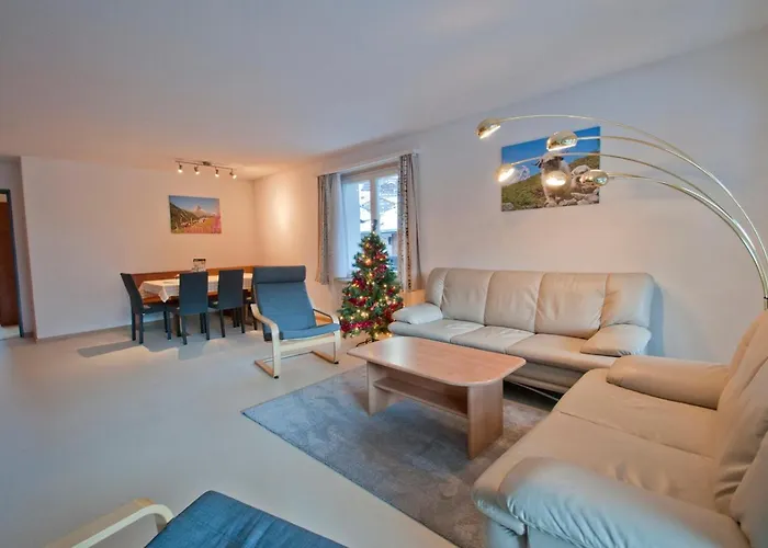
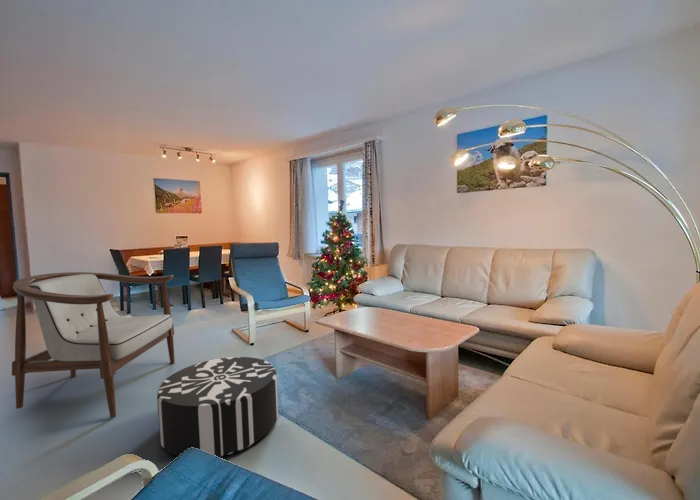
+ pouf [156,356,279,458]
+ armchair [11,271,176,419]
